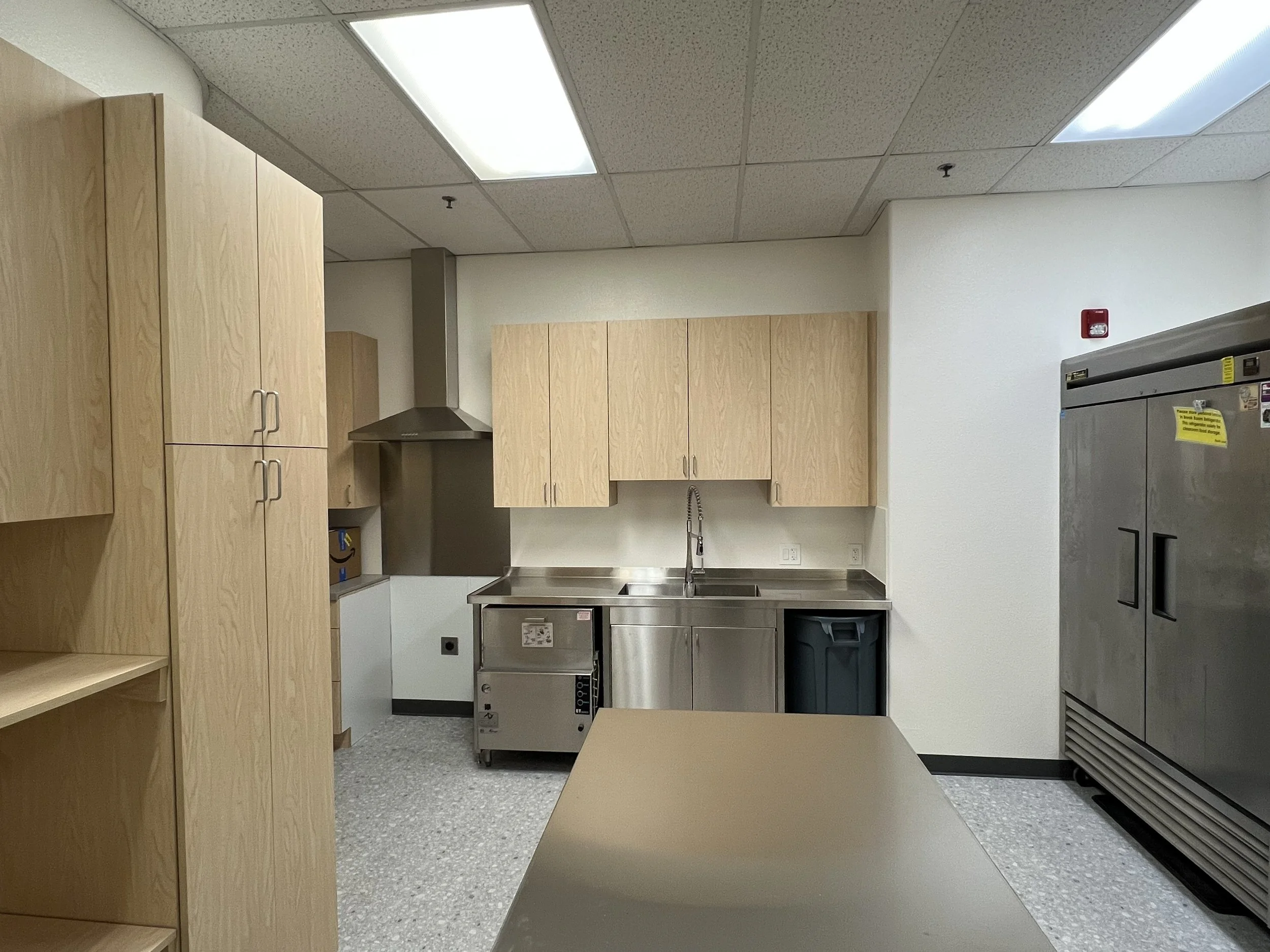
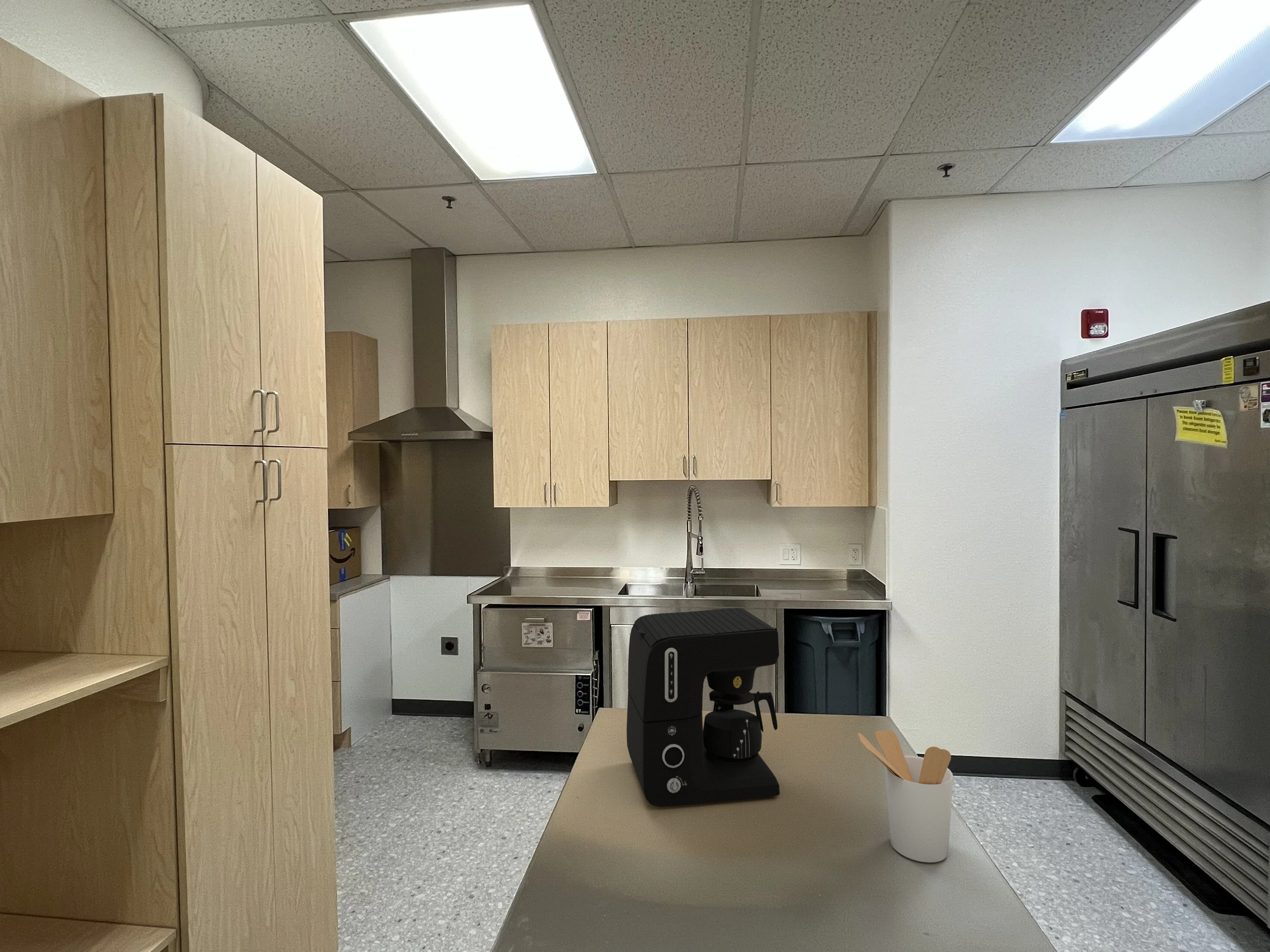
+ utensil holder [858,730,954,863]
+ coffee maker [626,607,780,807]
